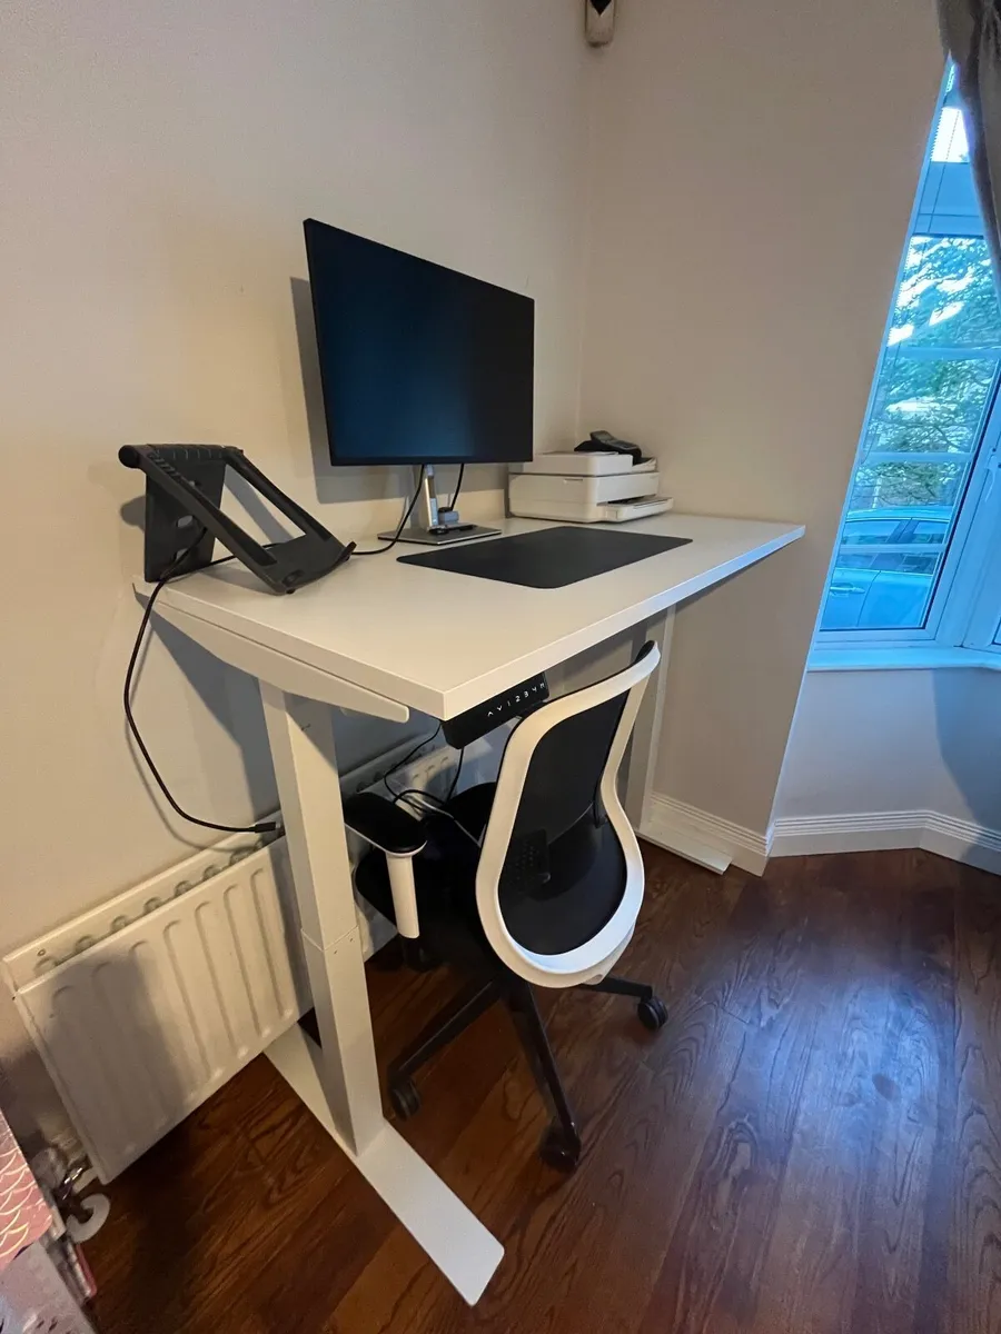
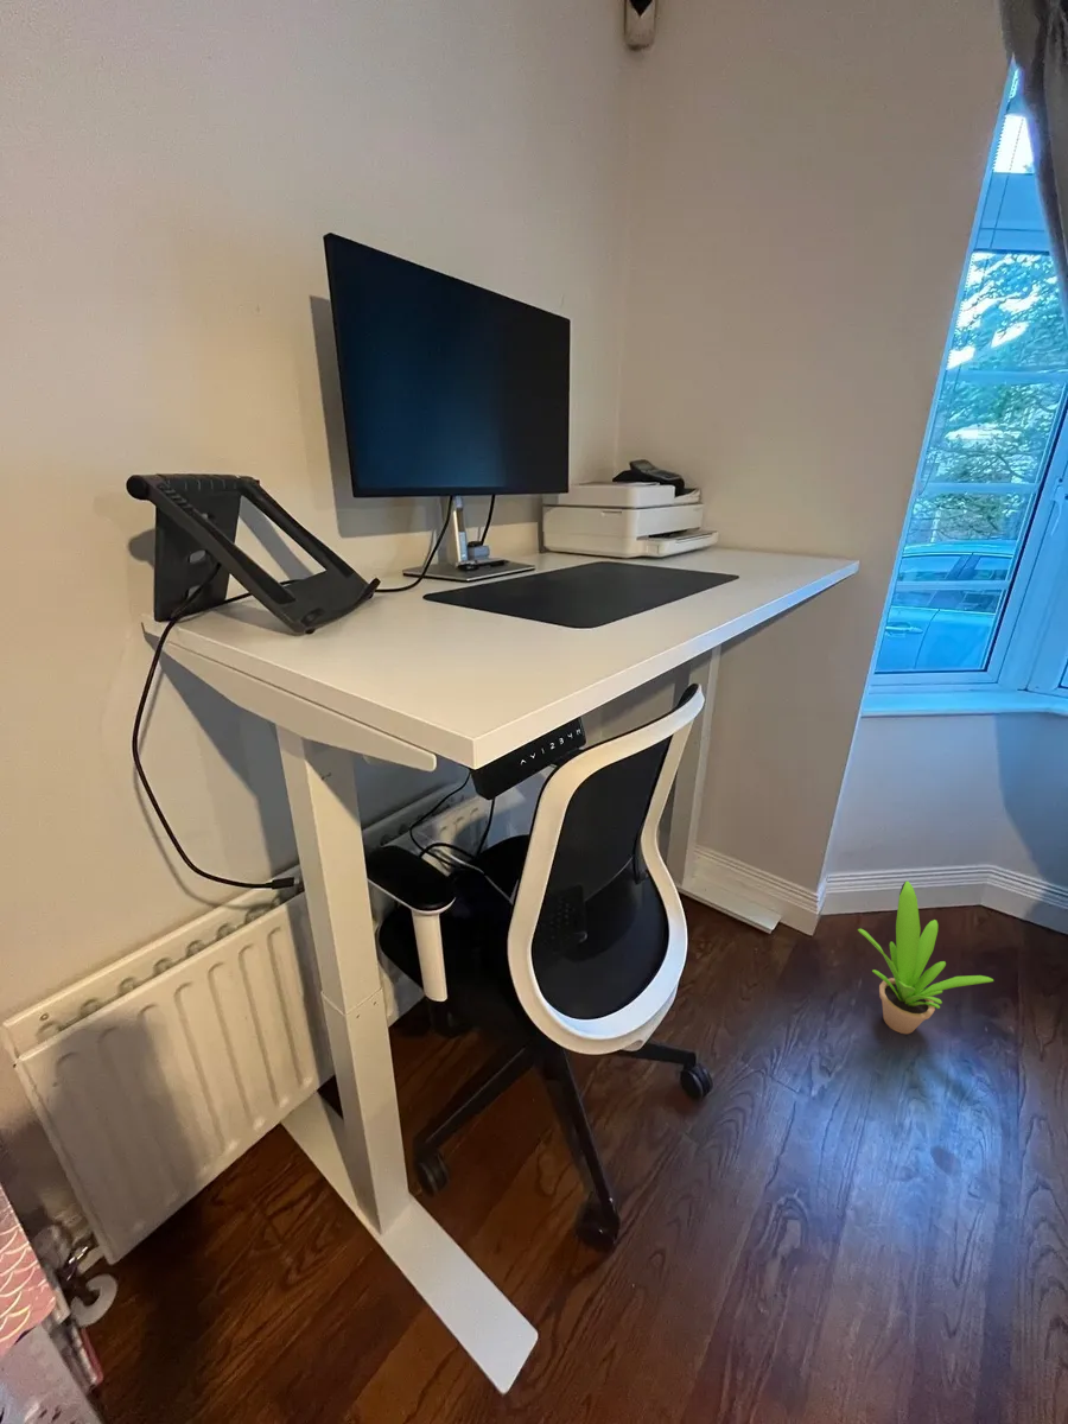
+ potted plant [857,881,994,1035]
